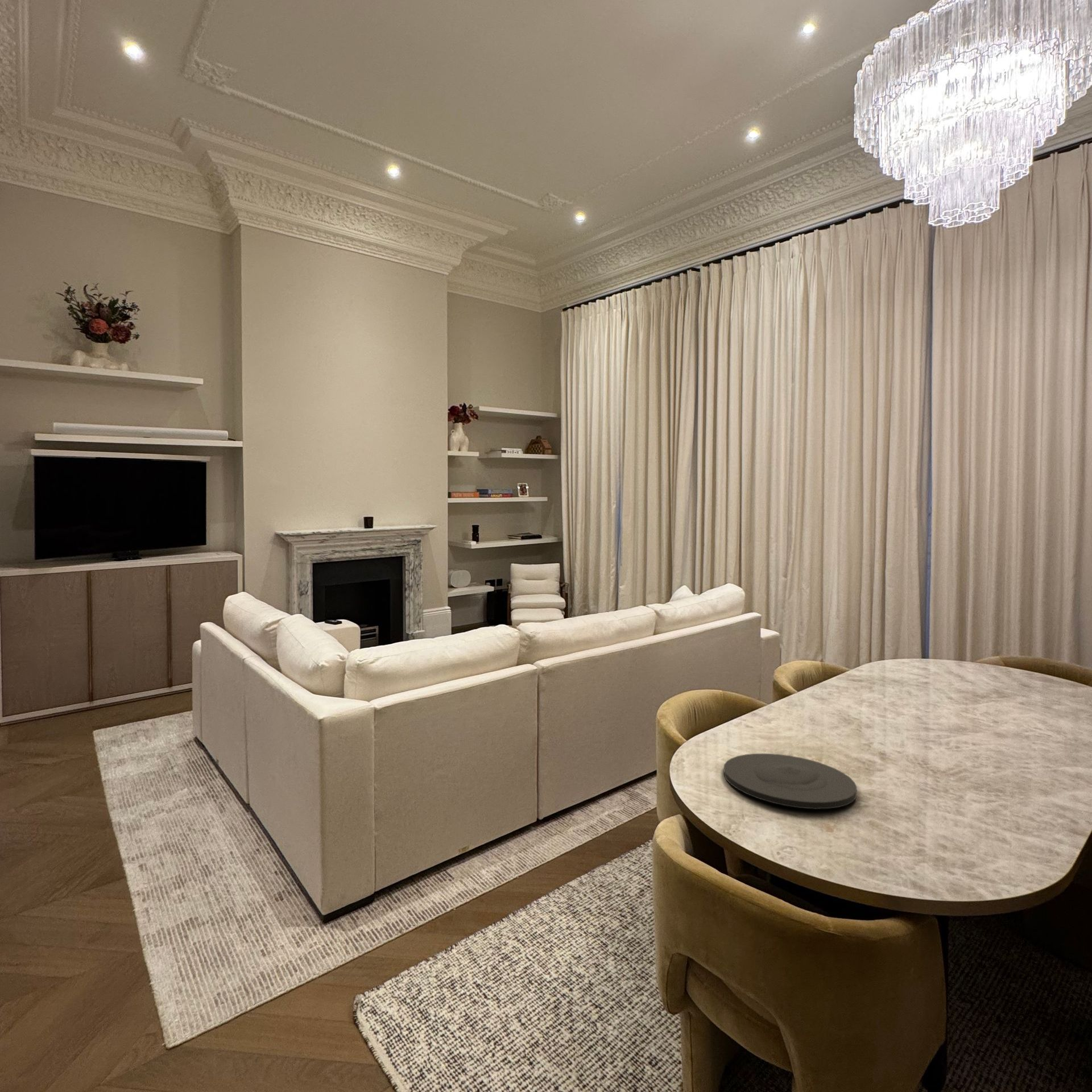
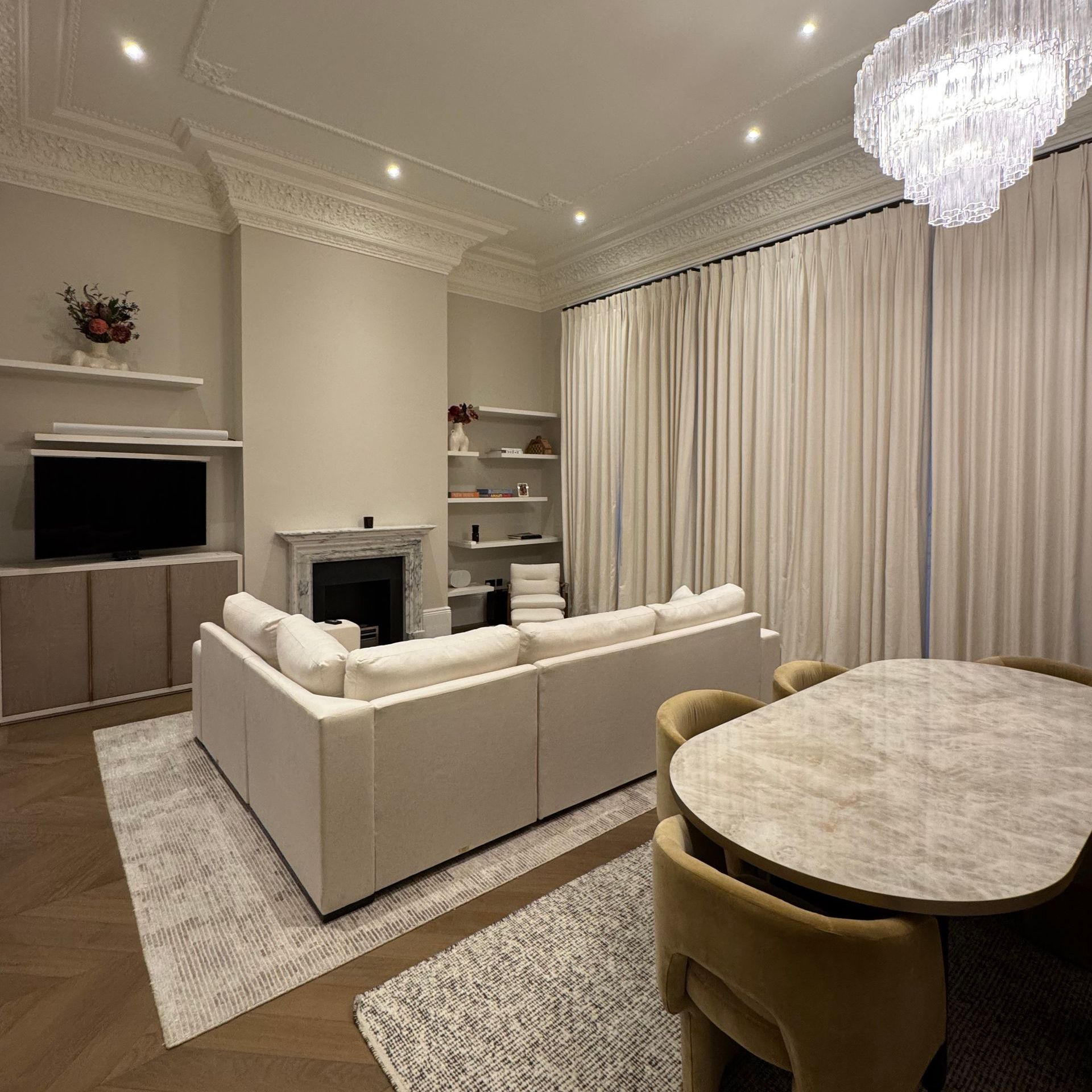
- plate [723,753,858,810]
